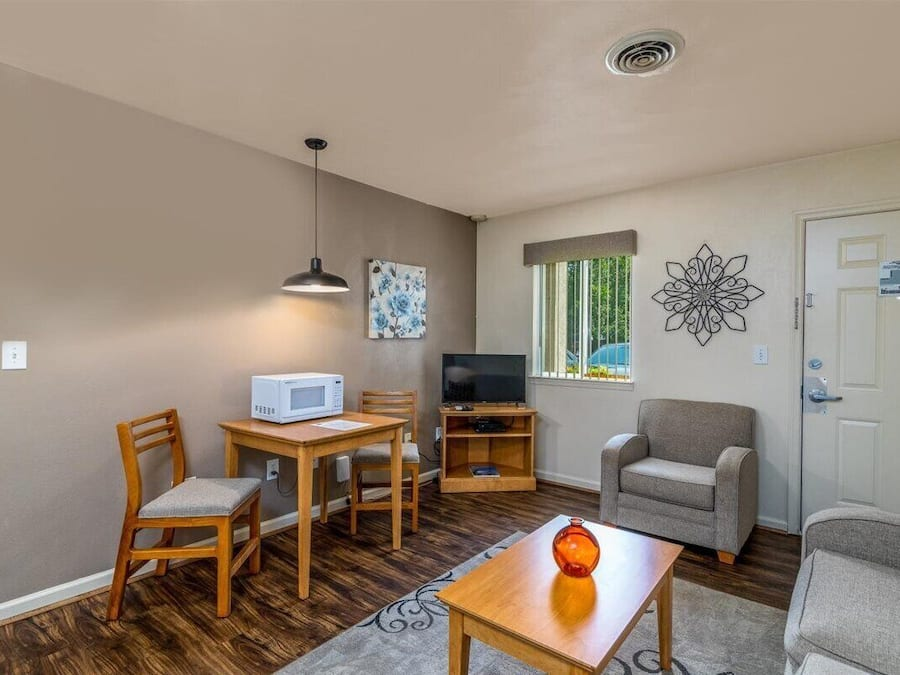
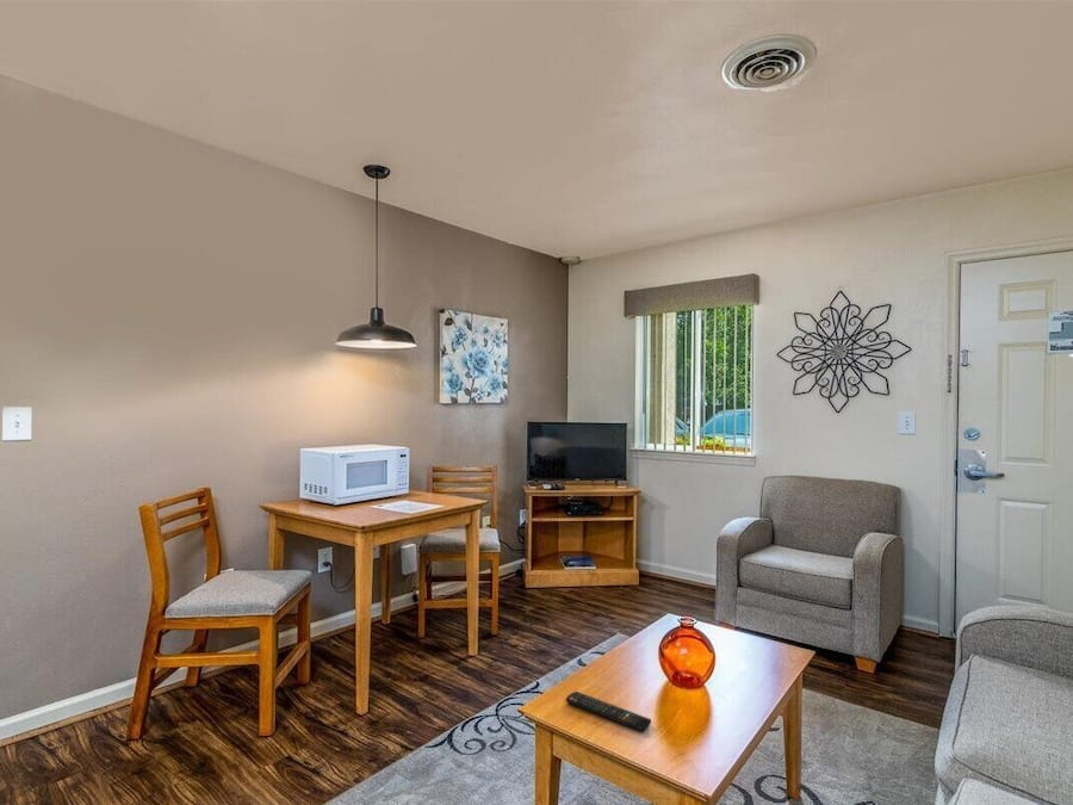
+ remote control [565,691,652,732]
